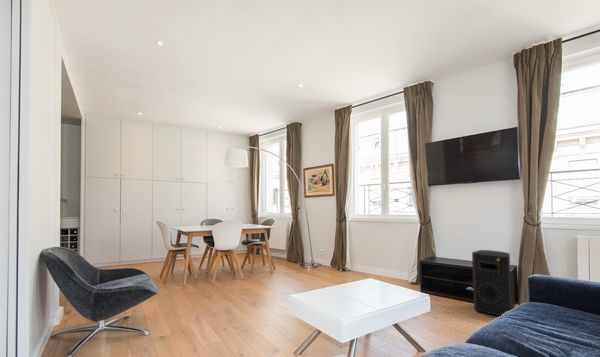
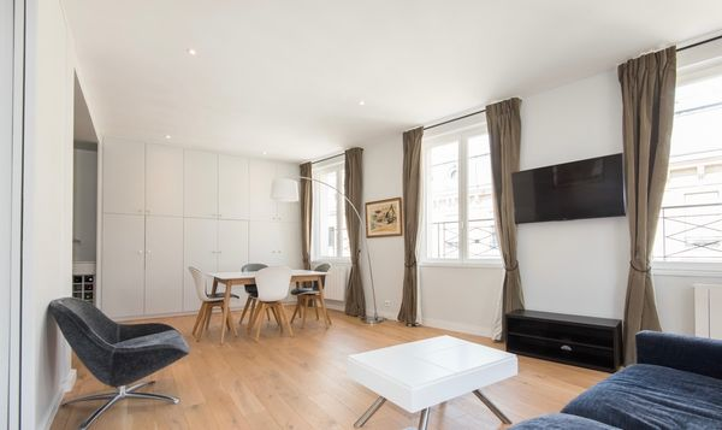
- speaker [471,249,513,317]
